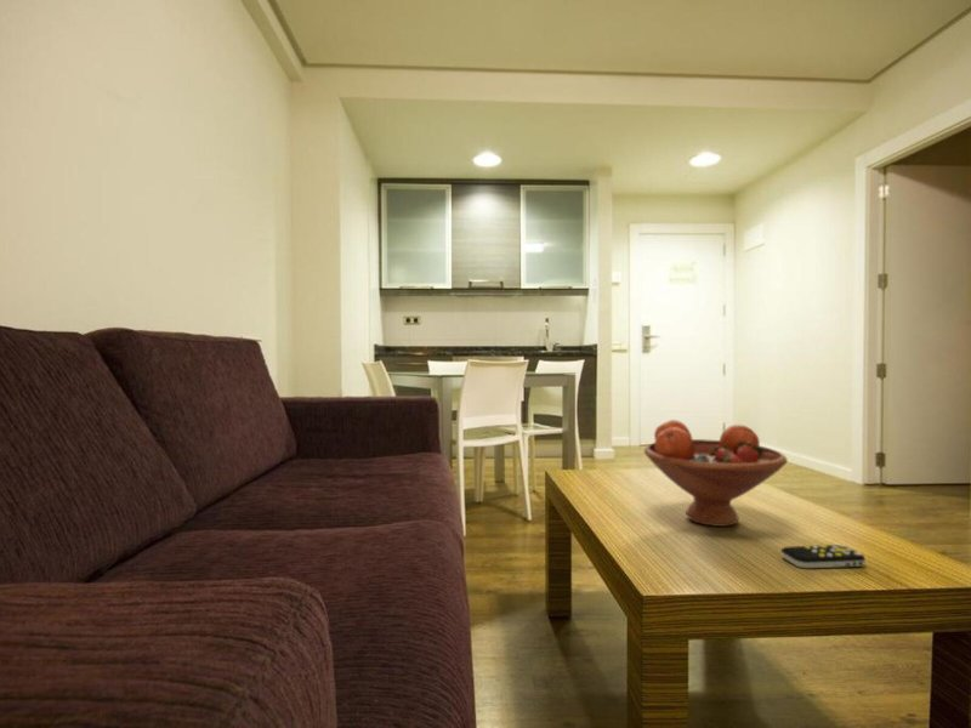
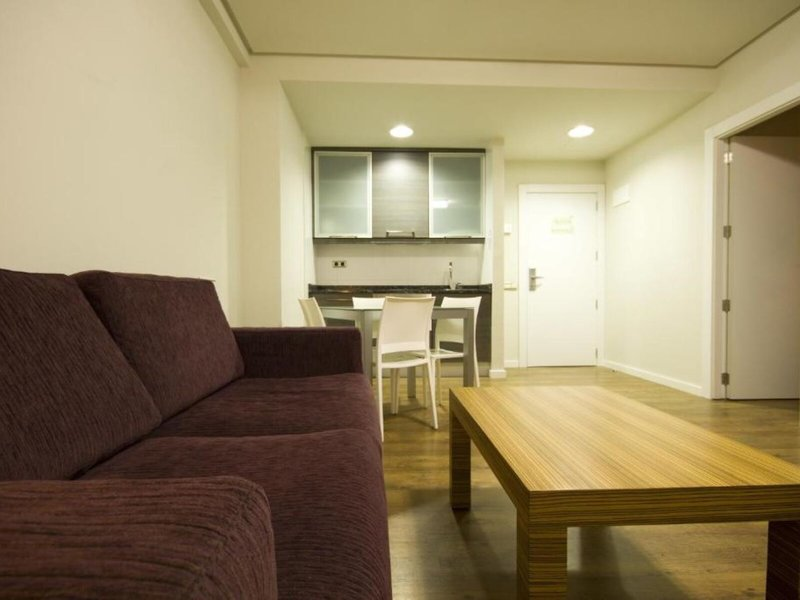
- fruit bowl [643,419,789,528]
- remote control [780,544,867,569]
